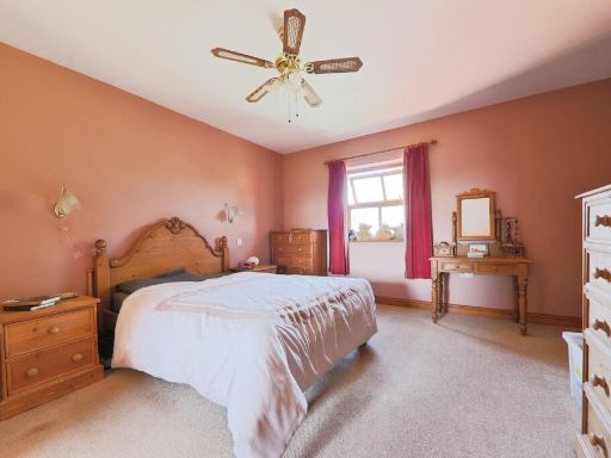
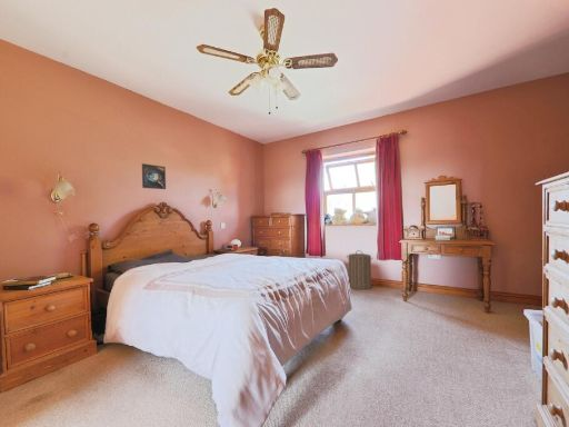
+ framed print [141,162,167,190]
+ laundry hamper [346,249,375,290]
